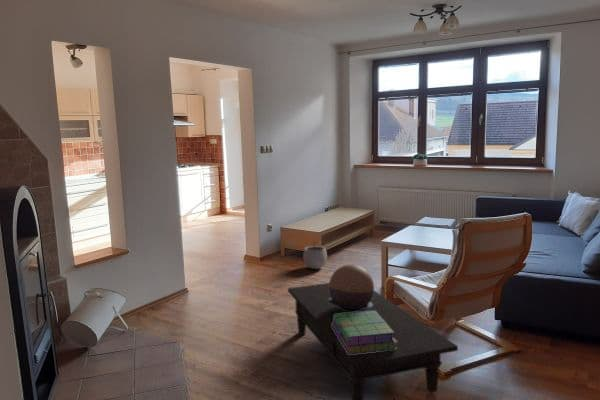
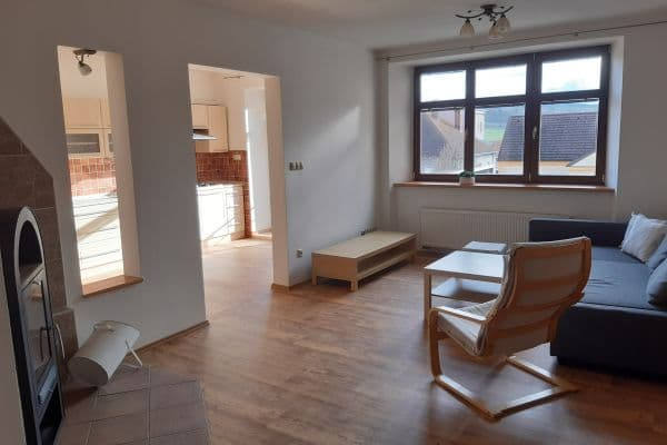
- decorative bowl [328,264,375,311]
- coffee table [287,282,459,400]
- plant pot [302,239,328,270]
- stack of books [332,311,397,354]
